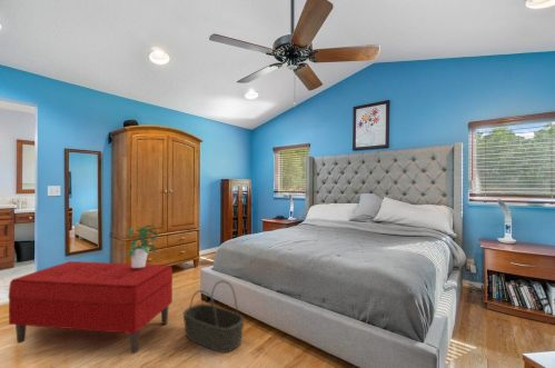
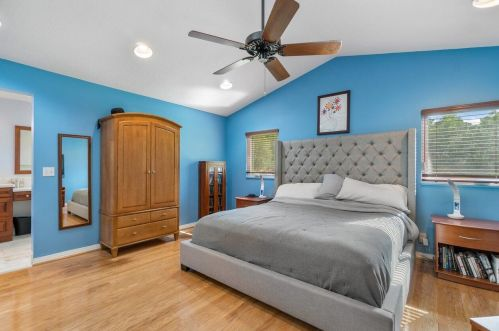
- bench [8,260,174,355]
- potted plant [125,223,159,268]
- basket [182,279,246,354]
